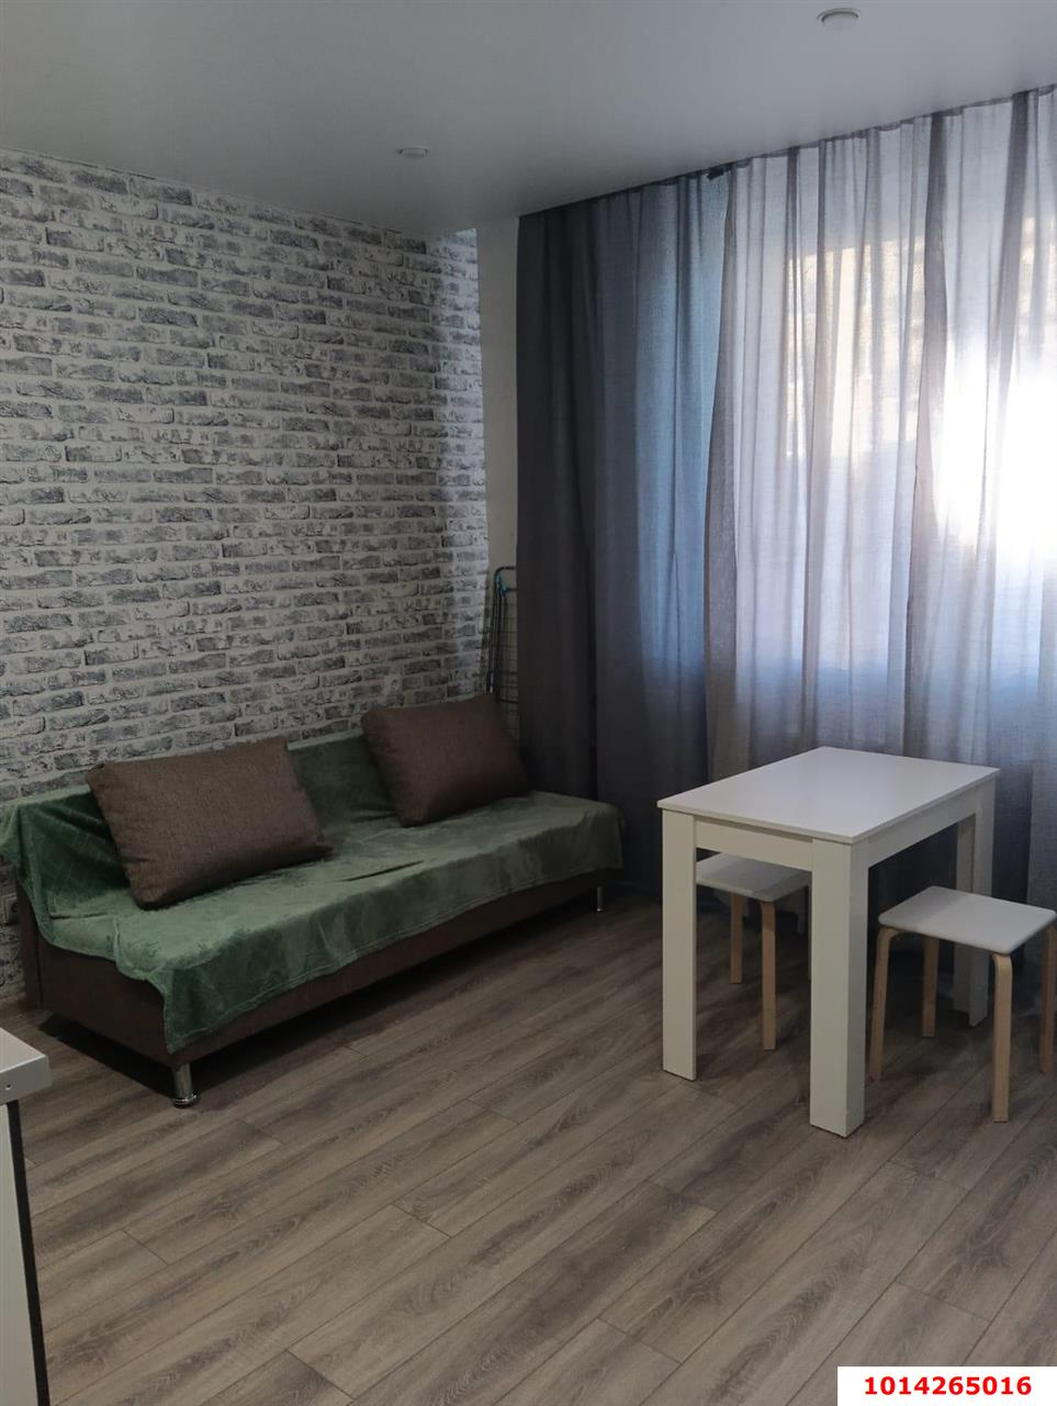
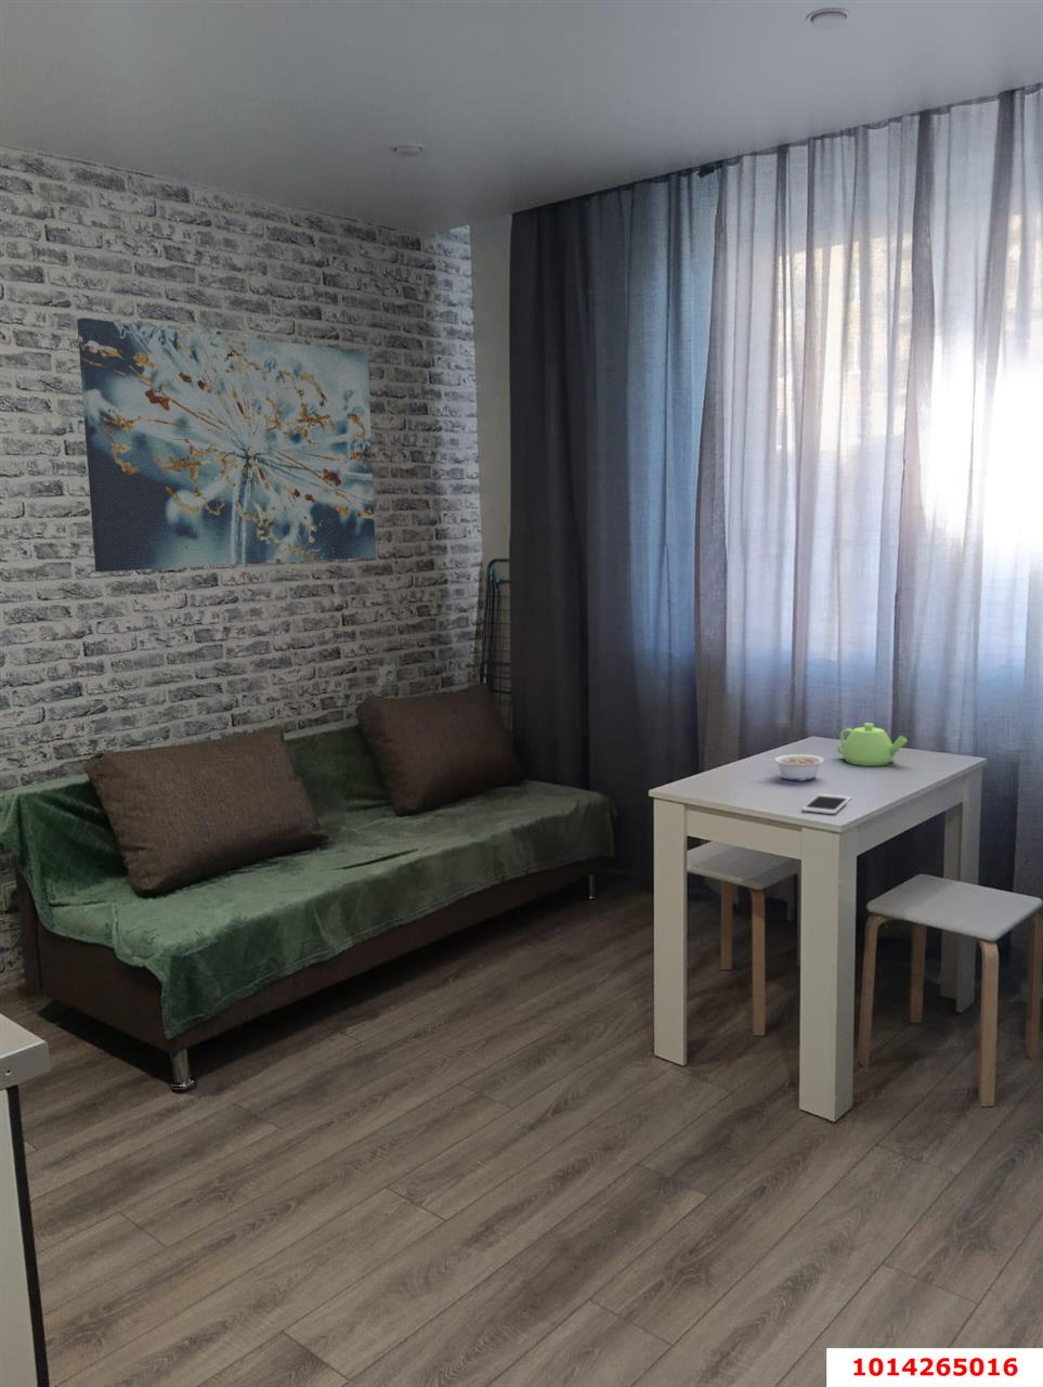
+ teapot [836,722,908,767]
+ wall art [76,318,377,573]
+ legume [765,753,825,781]
+ cell phone [801,793,852,815]
